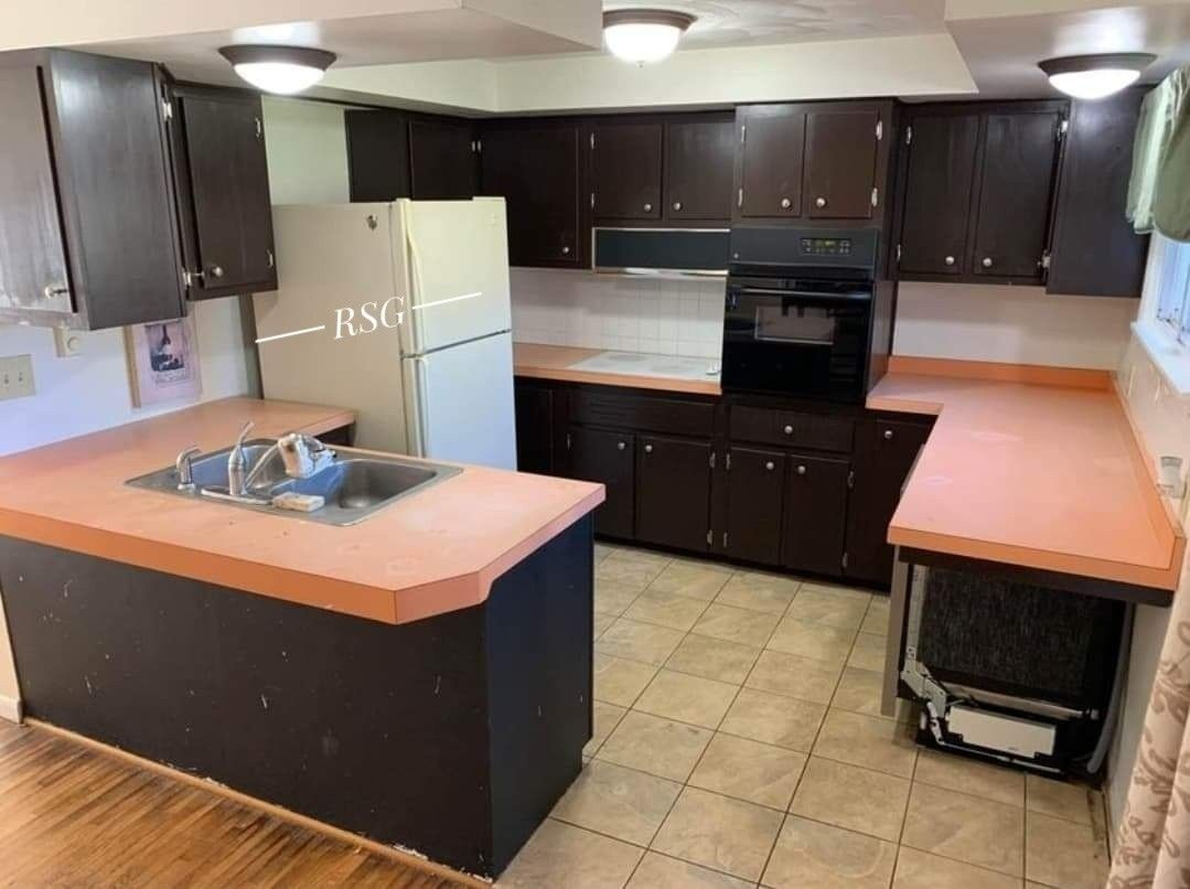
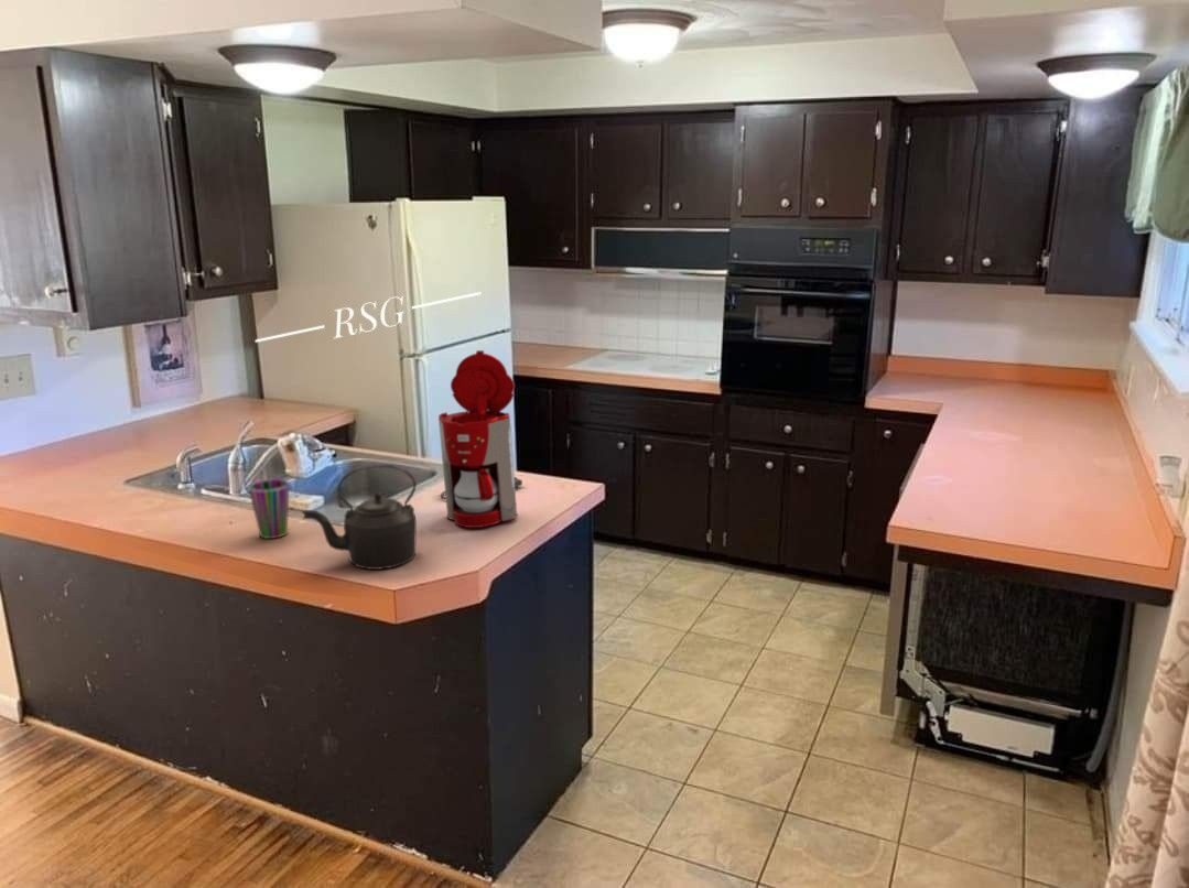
+ kettle [301,464,418,571]
+ cup [247,478,291,540]
+ coffee maker [437,349,523,529]
